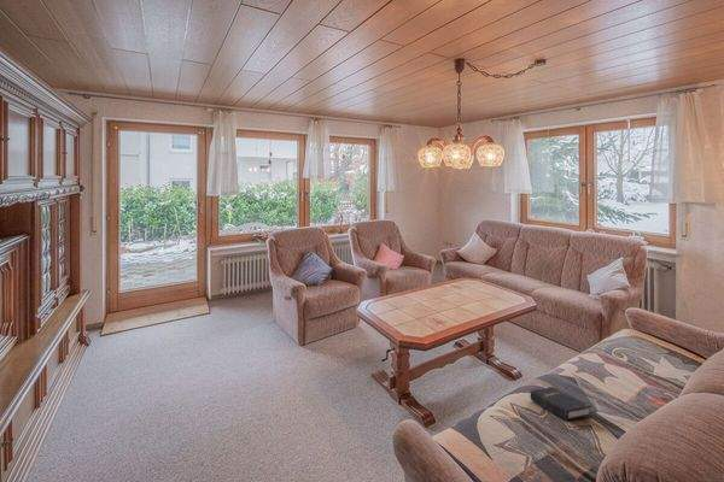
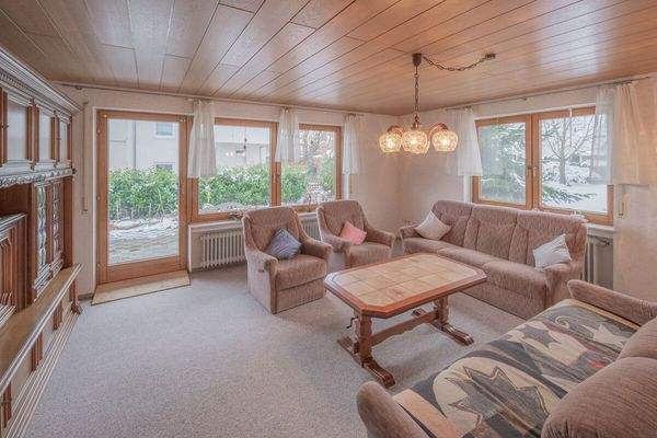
- hardback book [530,386,592,422]
